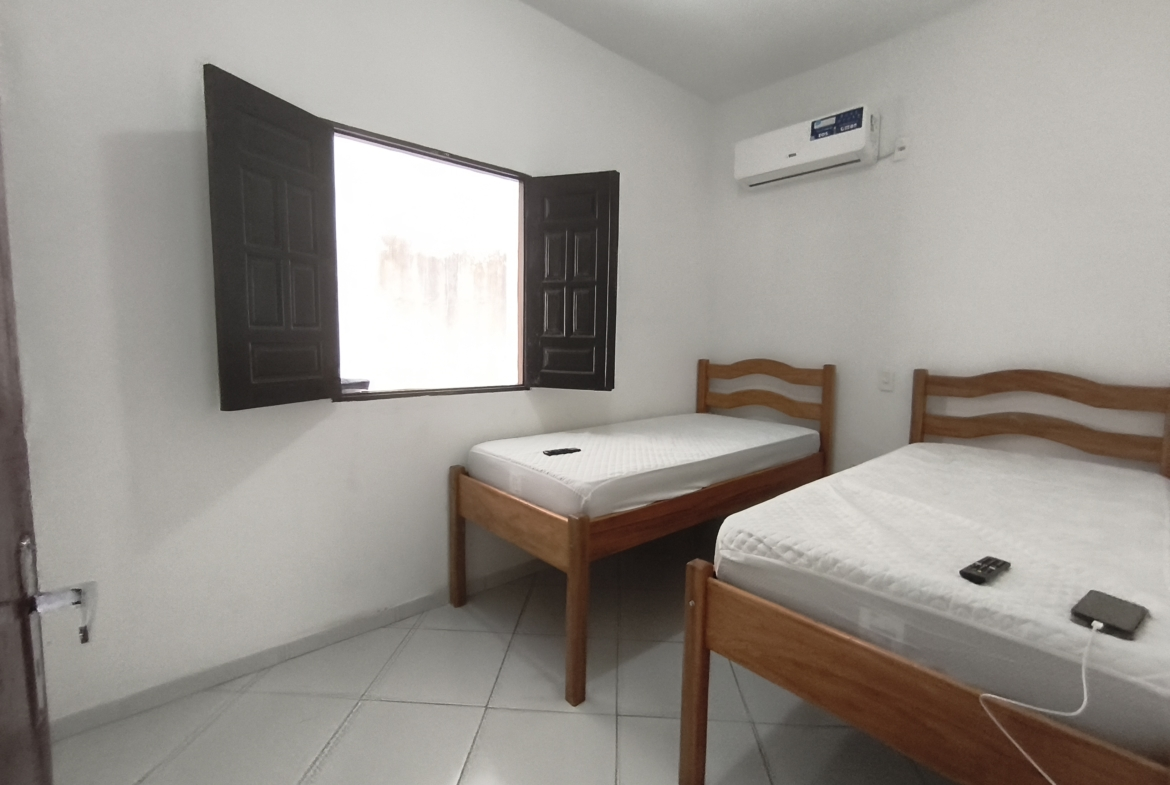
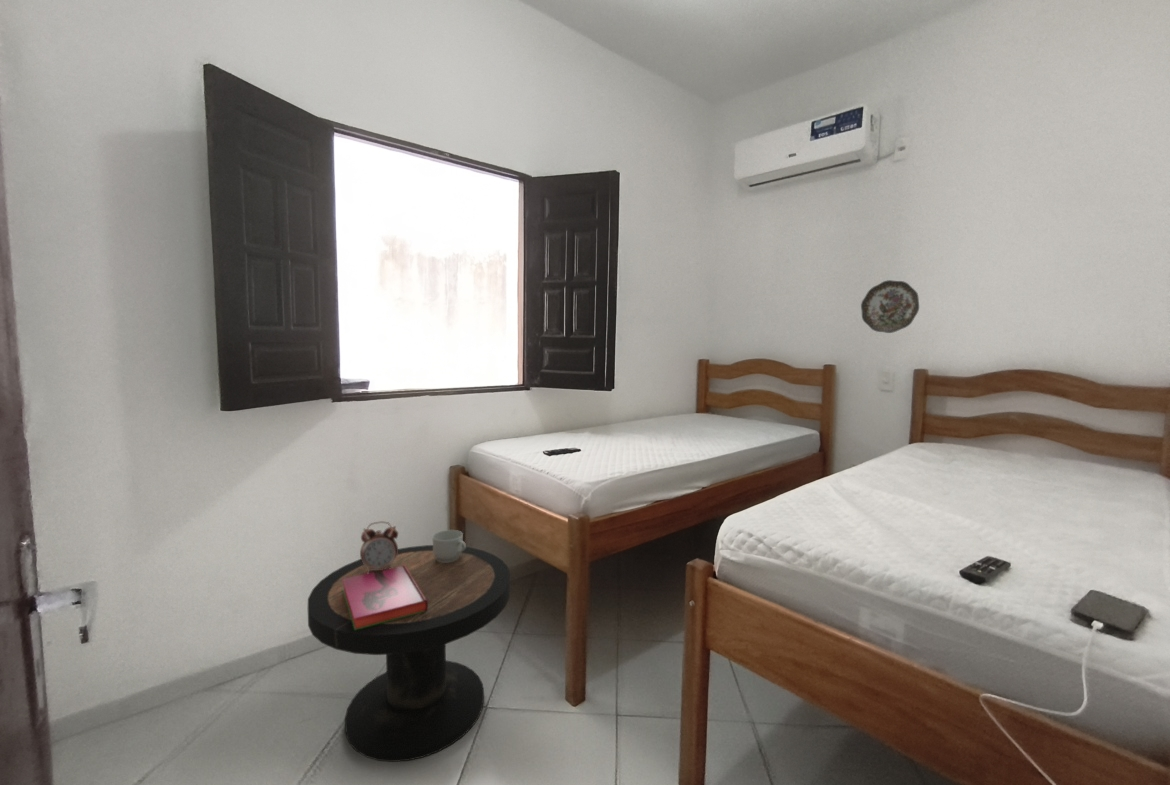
+ decorative plate [860,279,920,334]
+ mug [432,529,467,563]
+ alarm clock [359,521,399,574]
+ hardback book [342,565,428,630]
+ side table [307,544,511,763]
